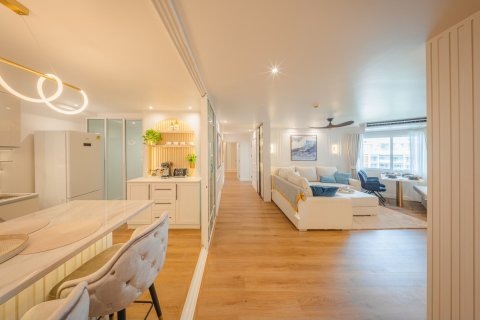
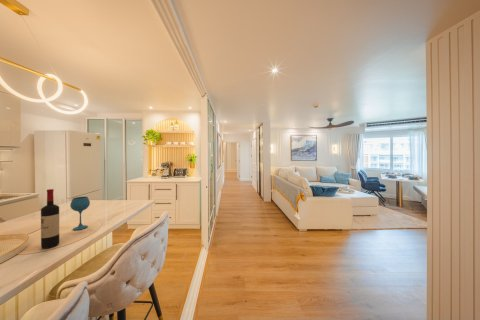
+ wine bottle [40,188,60,249]
+ wineglass [69,196,91,231]
